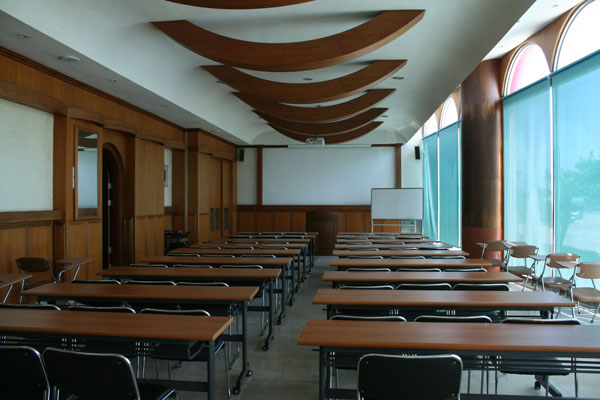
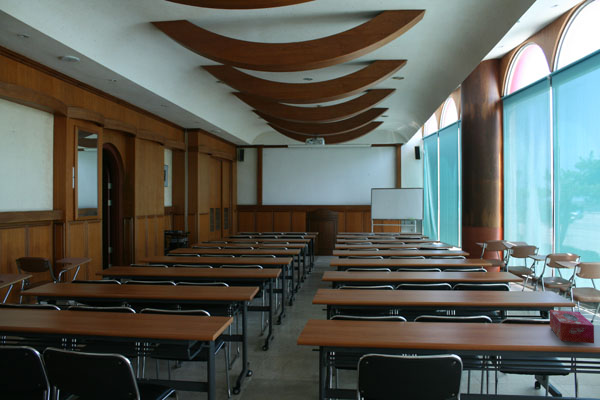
+ tissue box [549,309,595,344]
